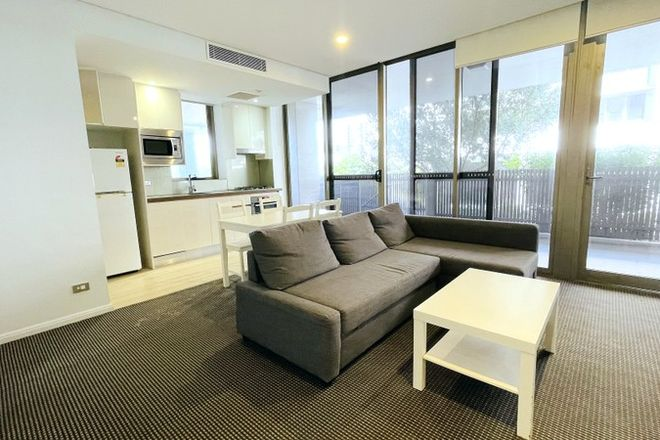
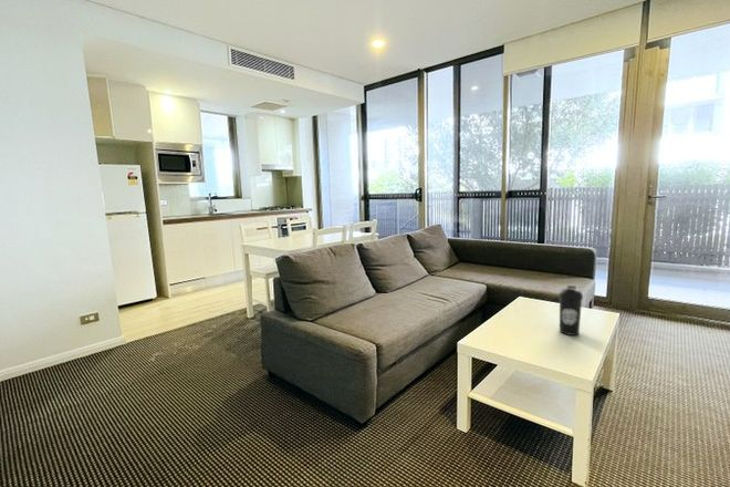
+ water bottle [557,284,584,336]
